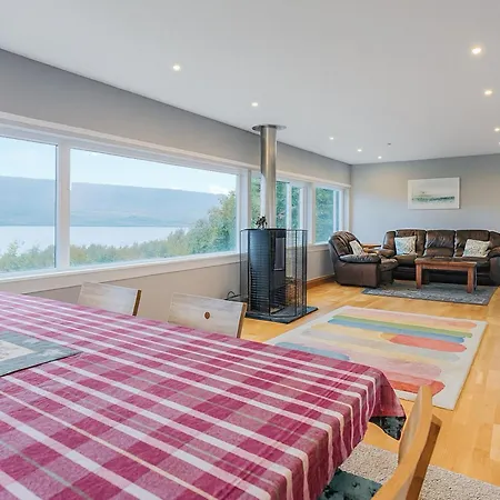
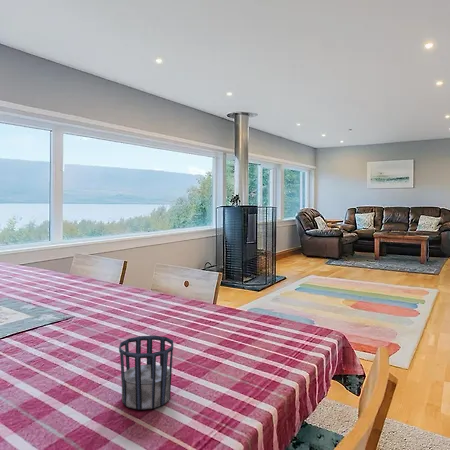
+ cup [118,335,174,411]
